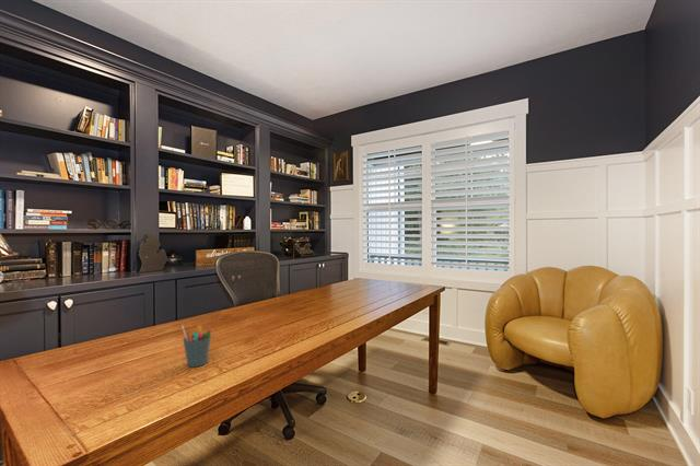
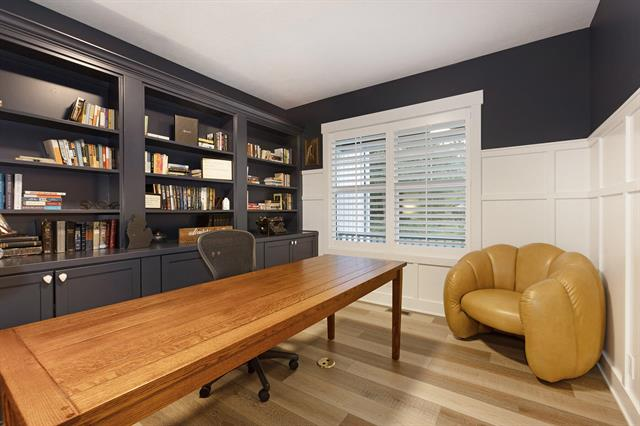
- pen holder [180,323,213,368]
